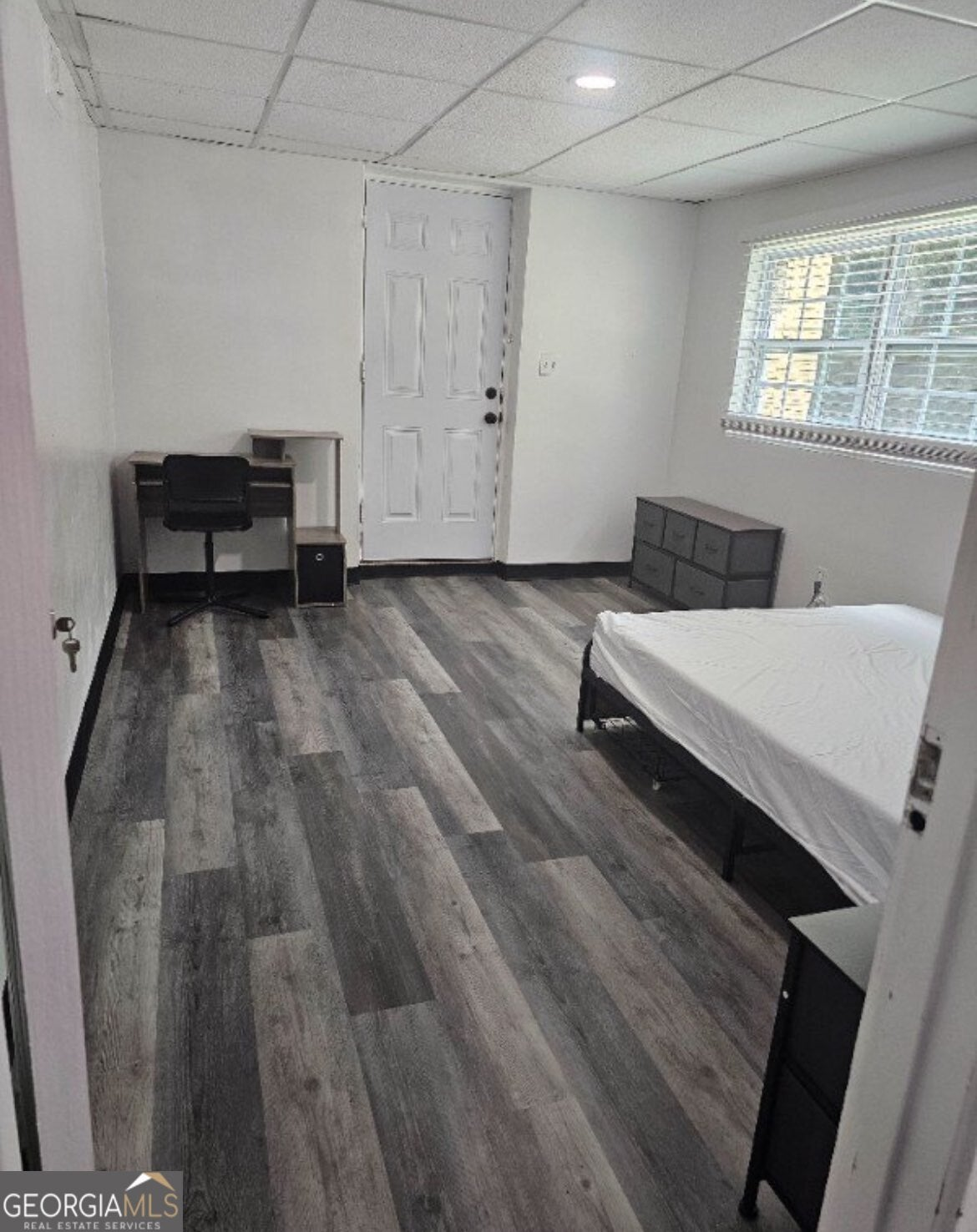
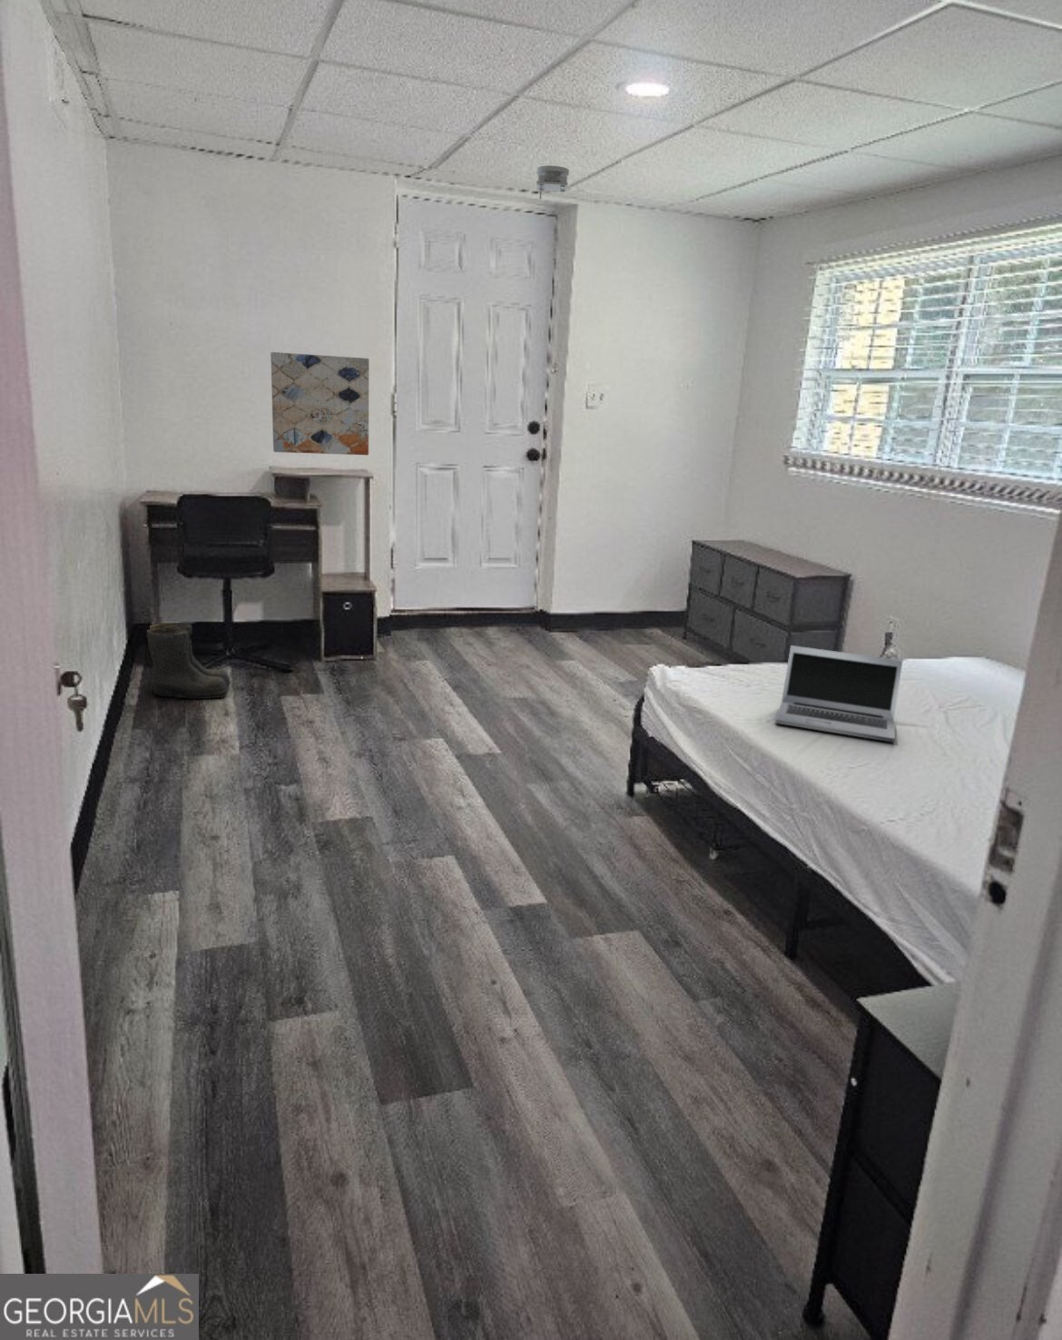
+ wall art [270,351,370,456]
+ laptop [774,645,903,744]
+ smoke detector [536,165,570,200]
+ boots [146,622,232,700]
